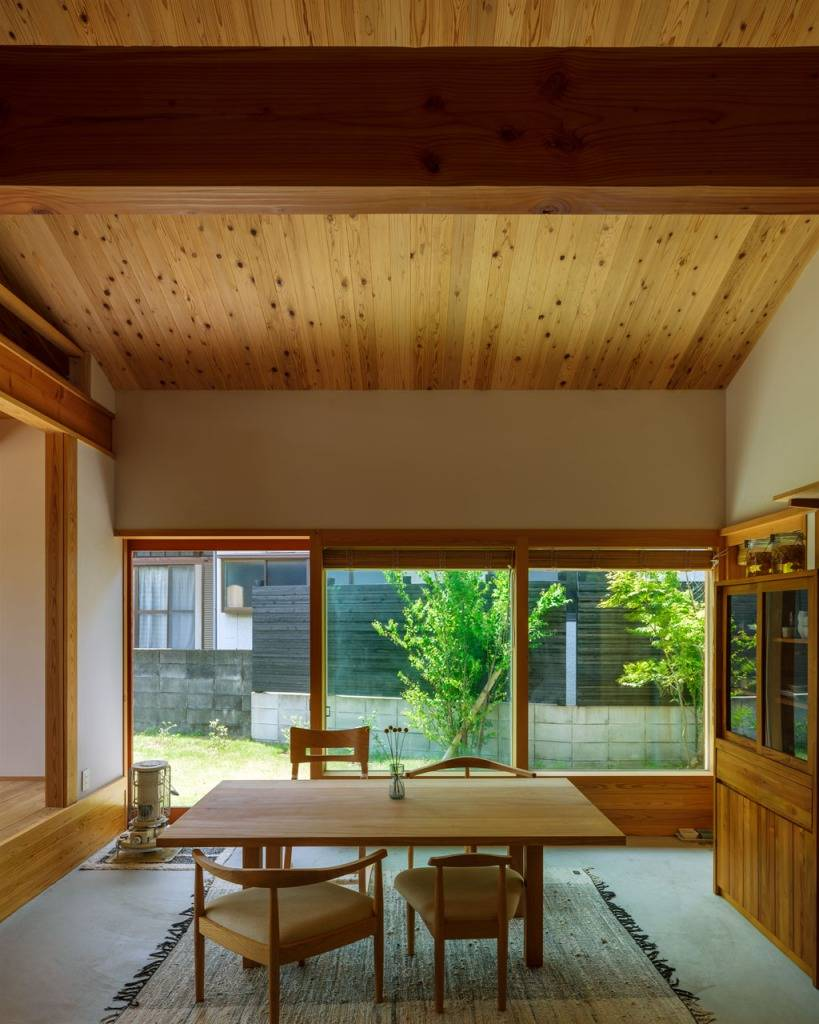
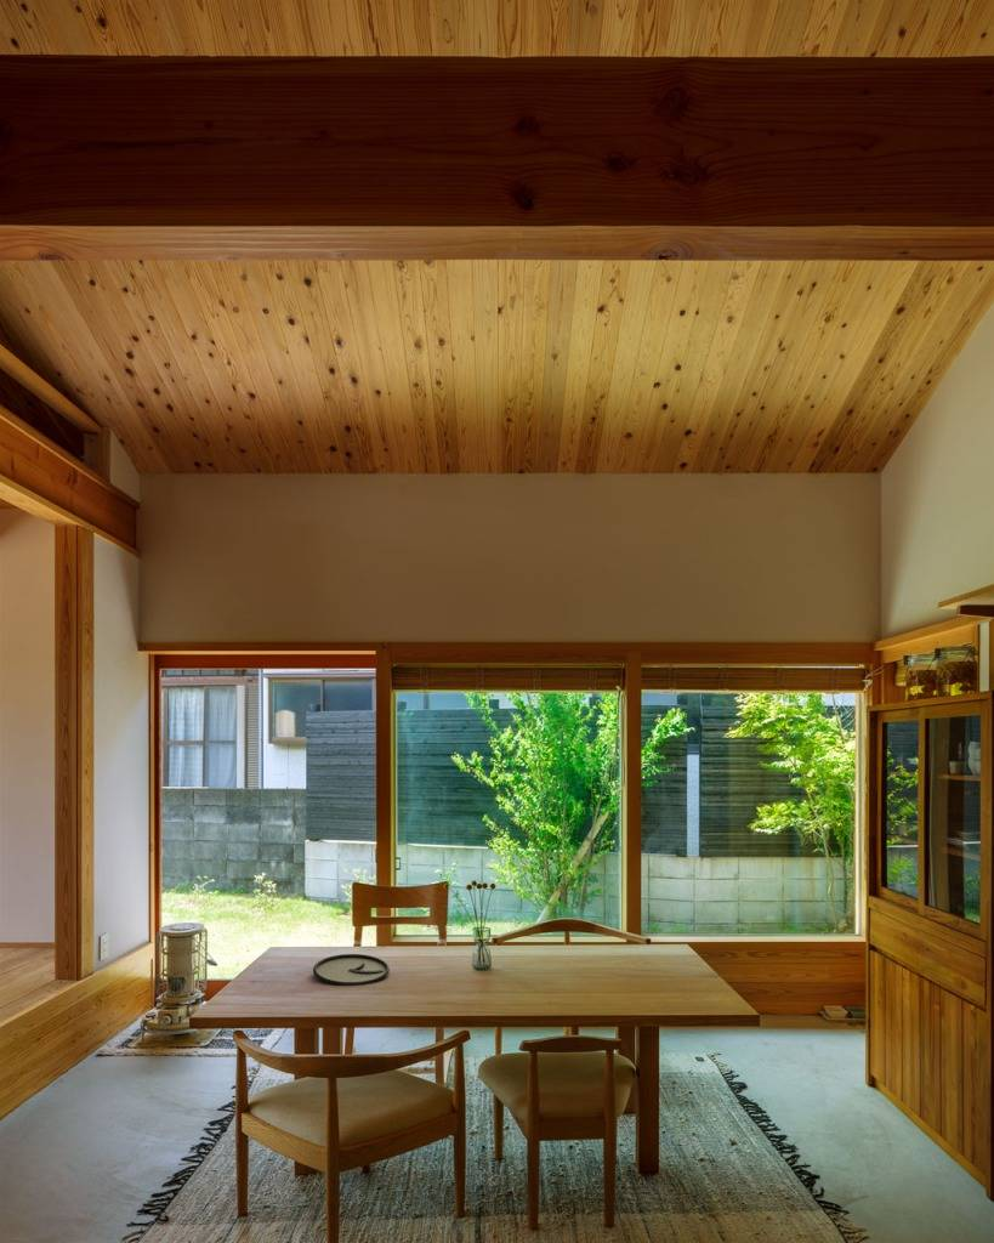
+ plate [312,953,391,987]
